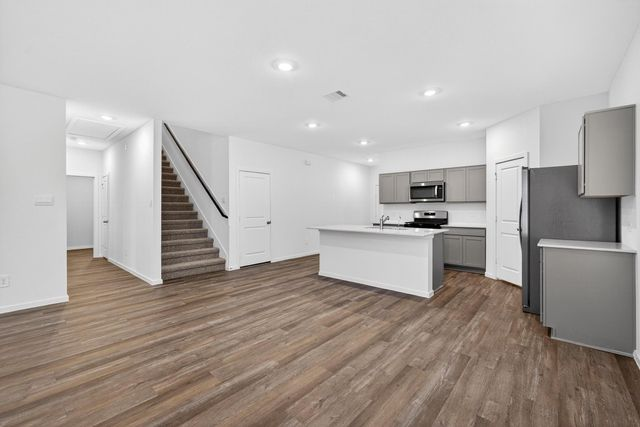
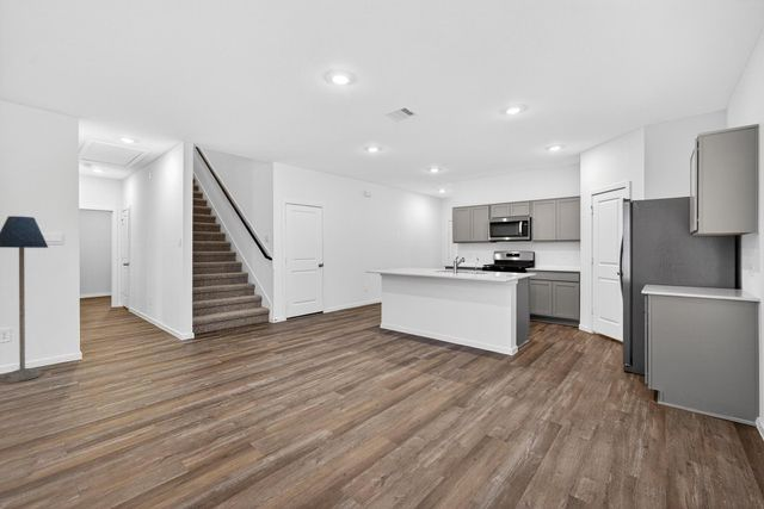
+ floor lamp [0,215,49,384]
